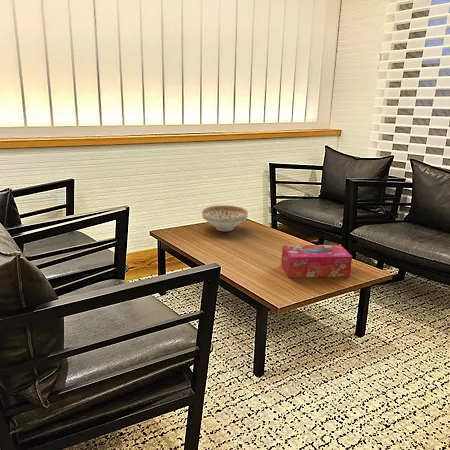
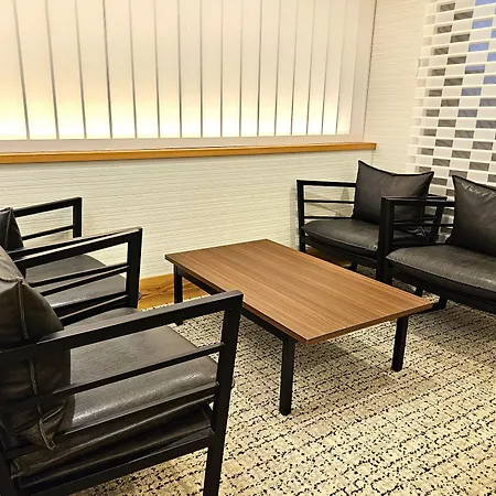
- tissue box [280,244,353,279]
- decorative bowl [201,204,249,232]
